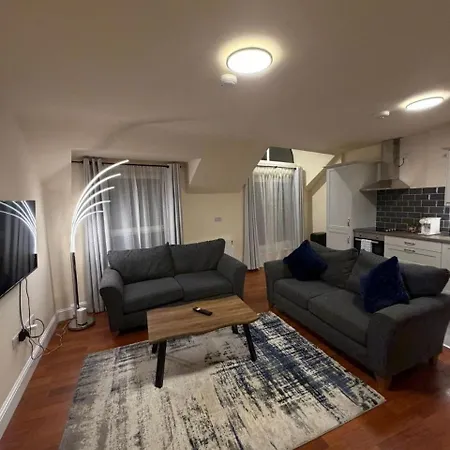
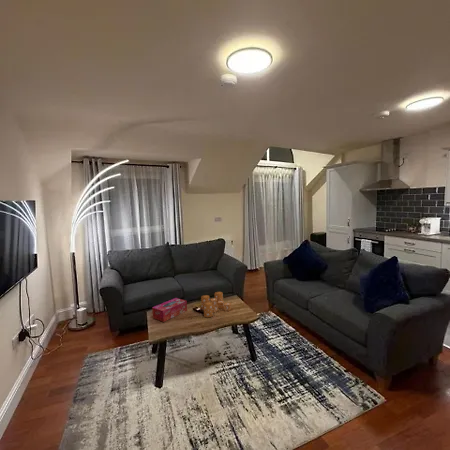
+ candle [200,291,232,318]
+ tissue box [151,297,188,323]
